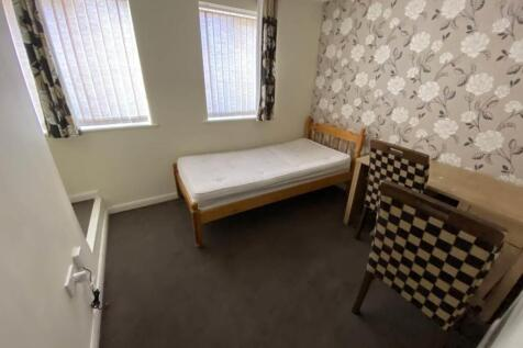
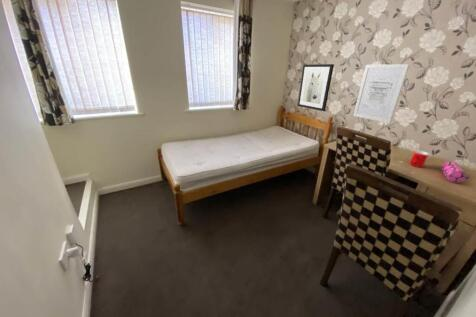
+ wall art [352,63,410,124]
+ pencil case [441,161,470,184]
+ wall art [297,63,335,112]
+ cup [409,150,429,168]
